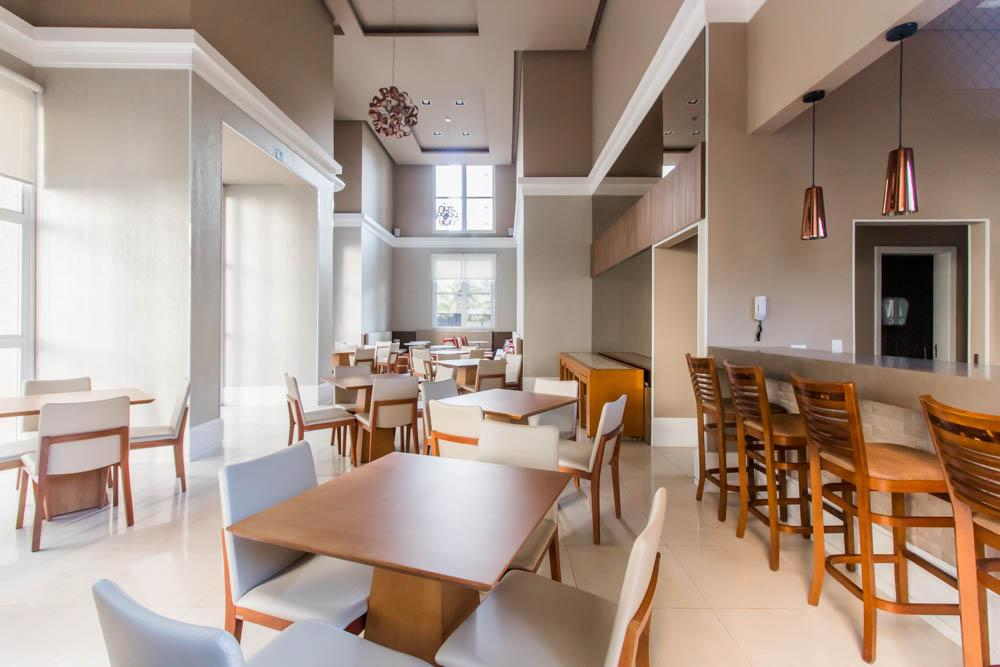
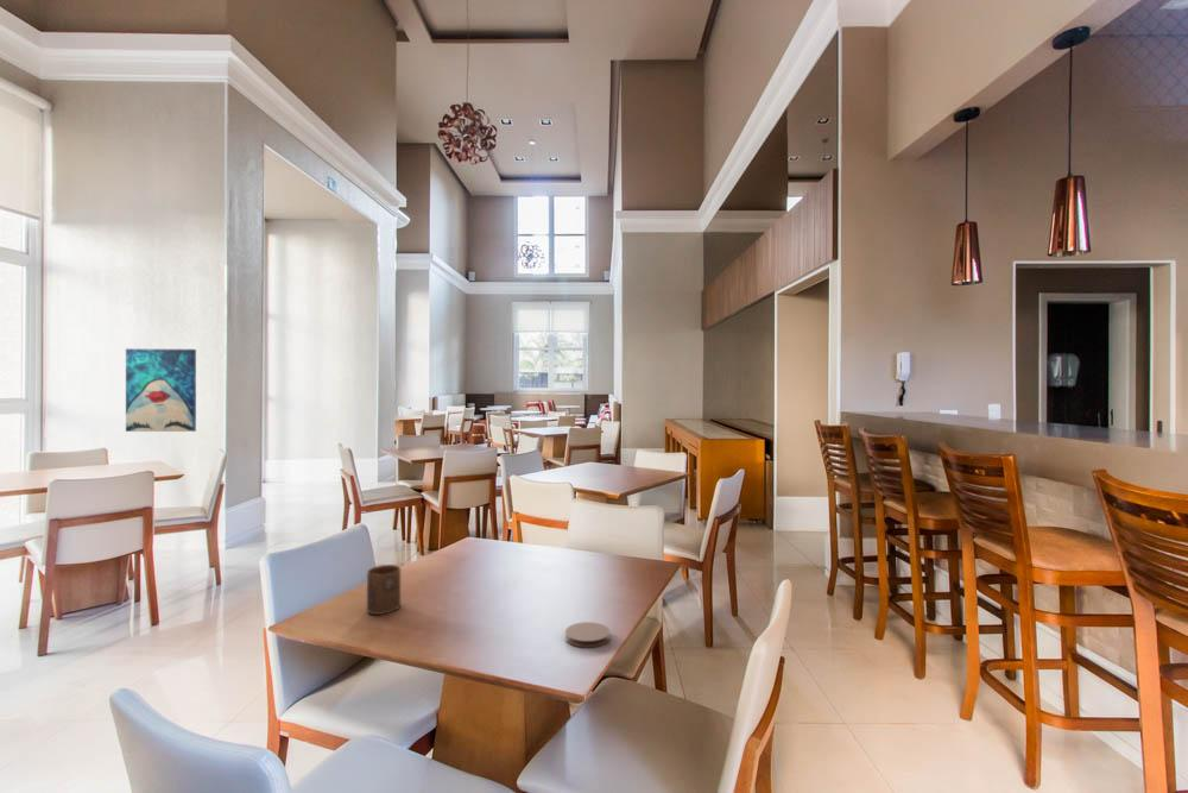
+ cup [366,564,402,616]
+ wall art [125,347,197,433]
+ coaster [564,621,611,649]
